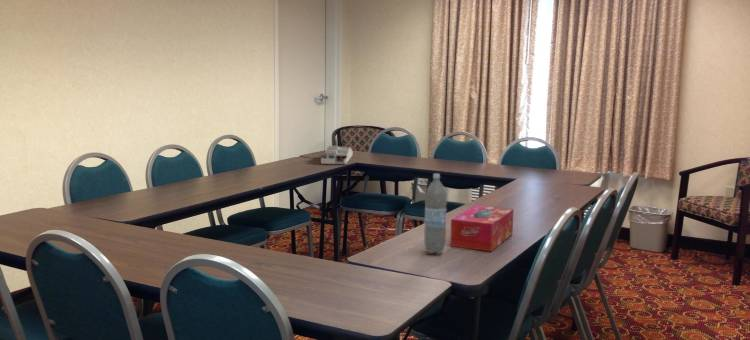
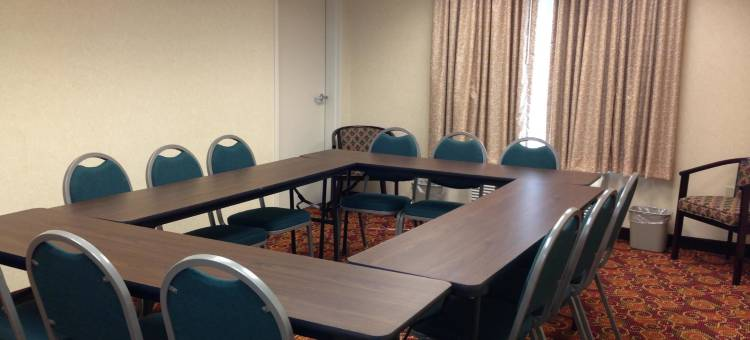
- desk organizer [320,145,354,165]
- water bottle [423,173,448,254]
- tissue box [449,204,515,252]
